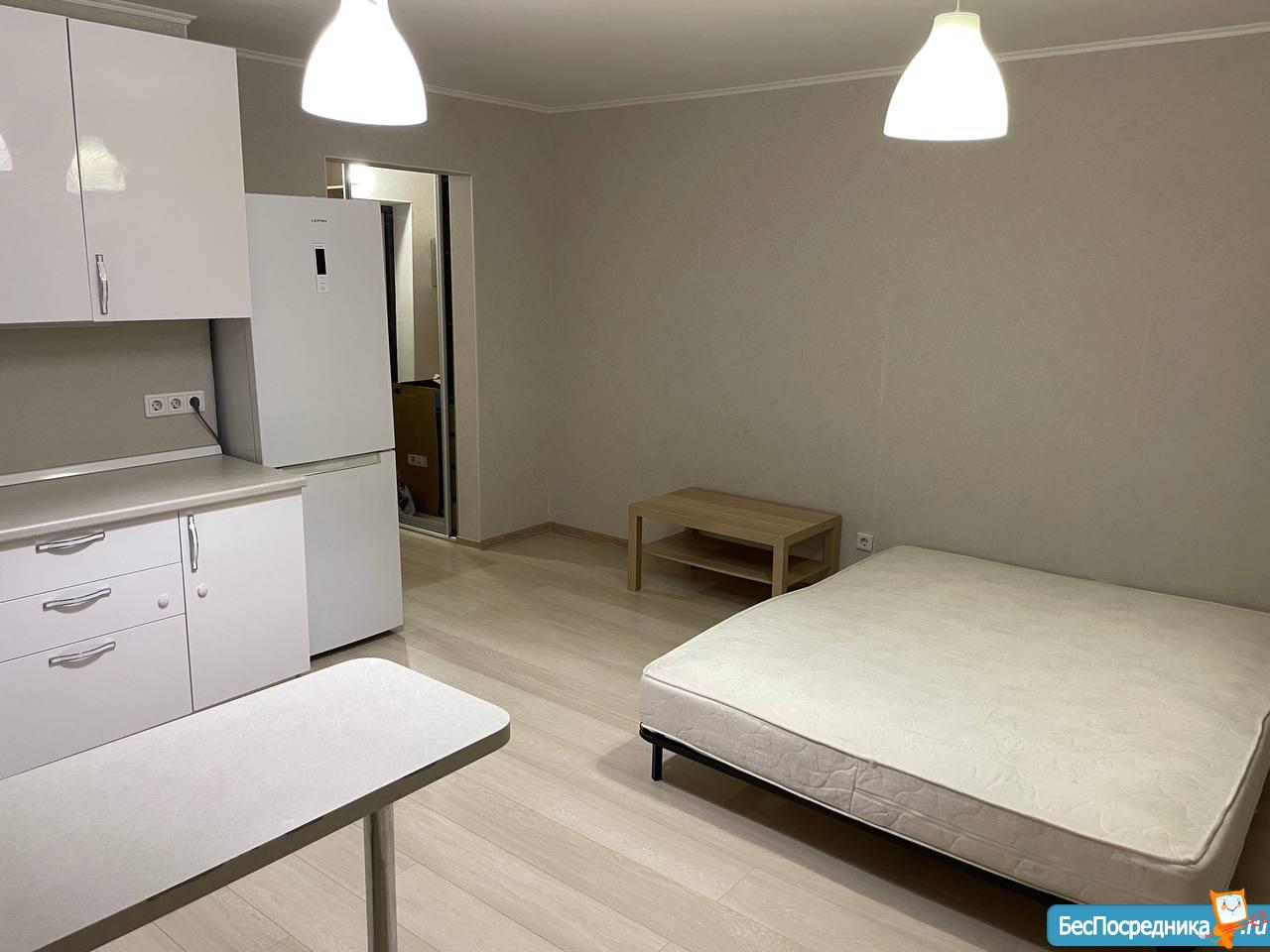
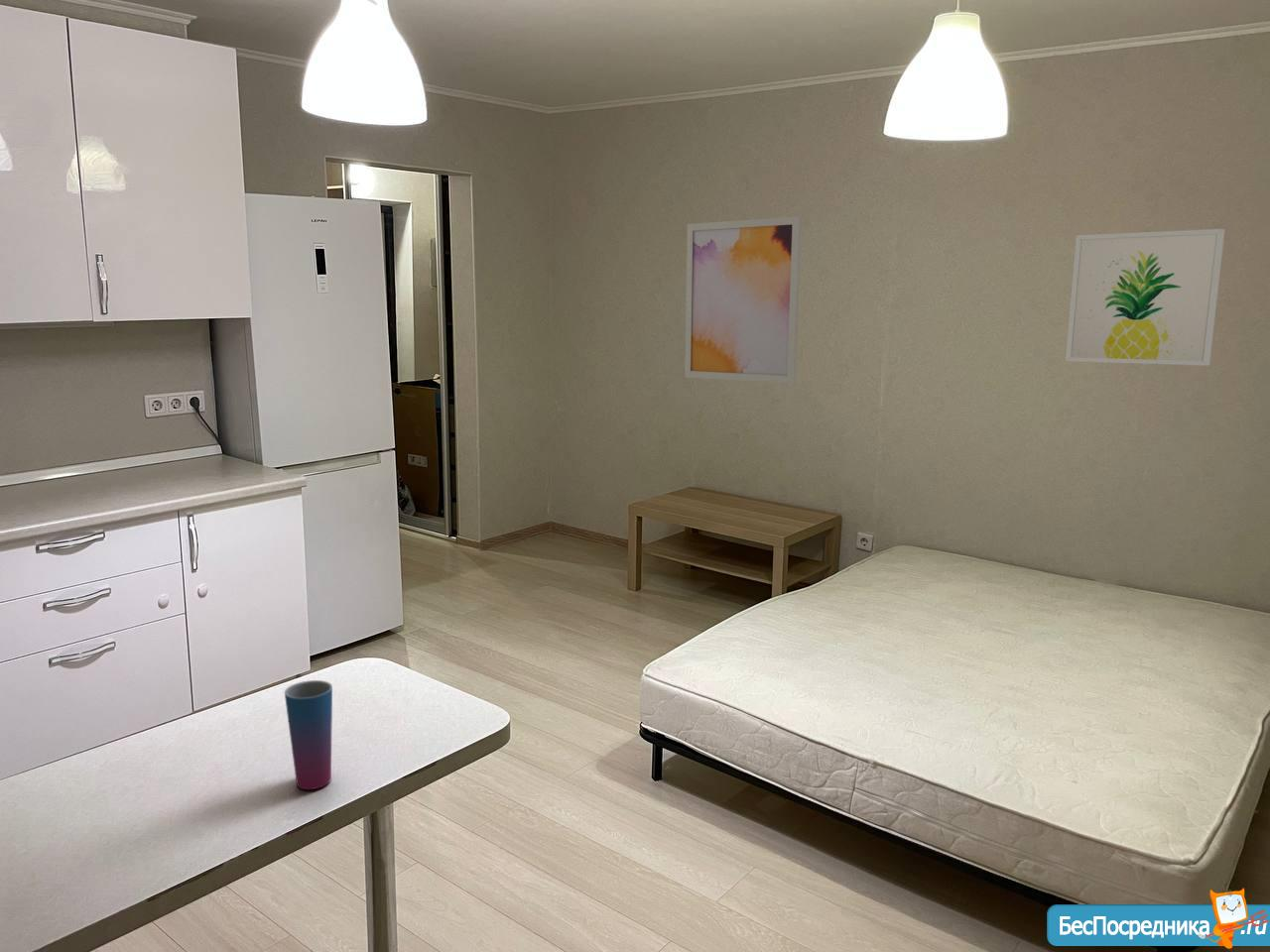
+ wall art [1065,228,1226,367]
+ cup [284,679,333,790]
+ wall art [684,215,803,384]
